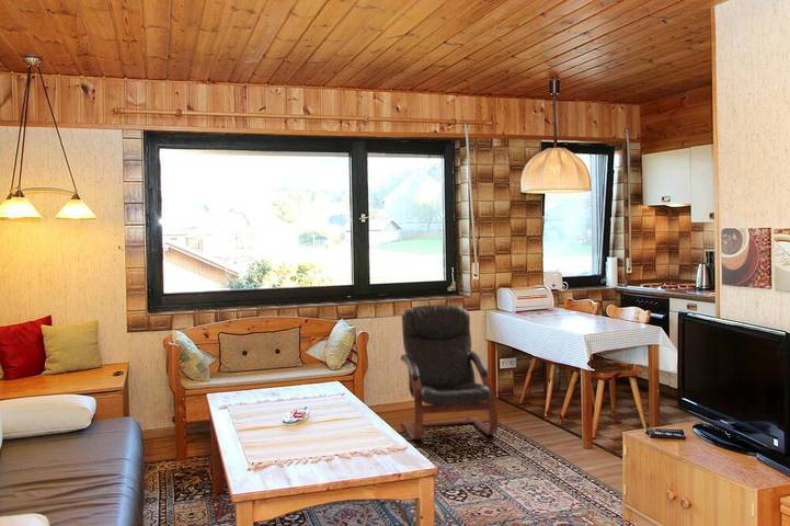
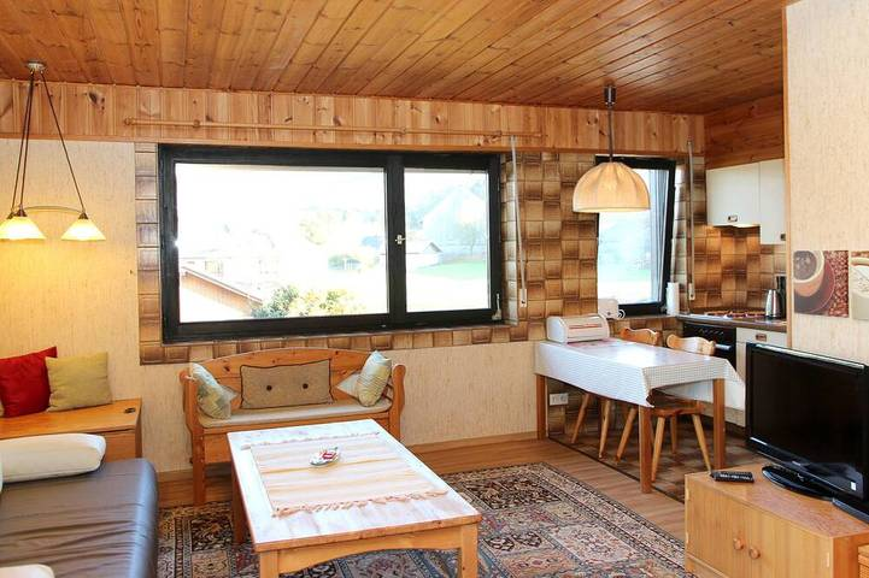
- armchair [399,304,499,441]
